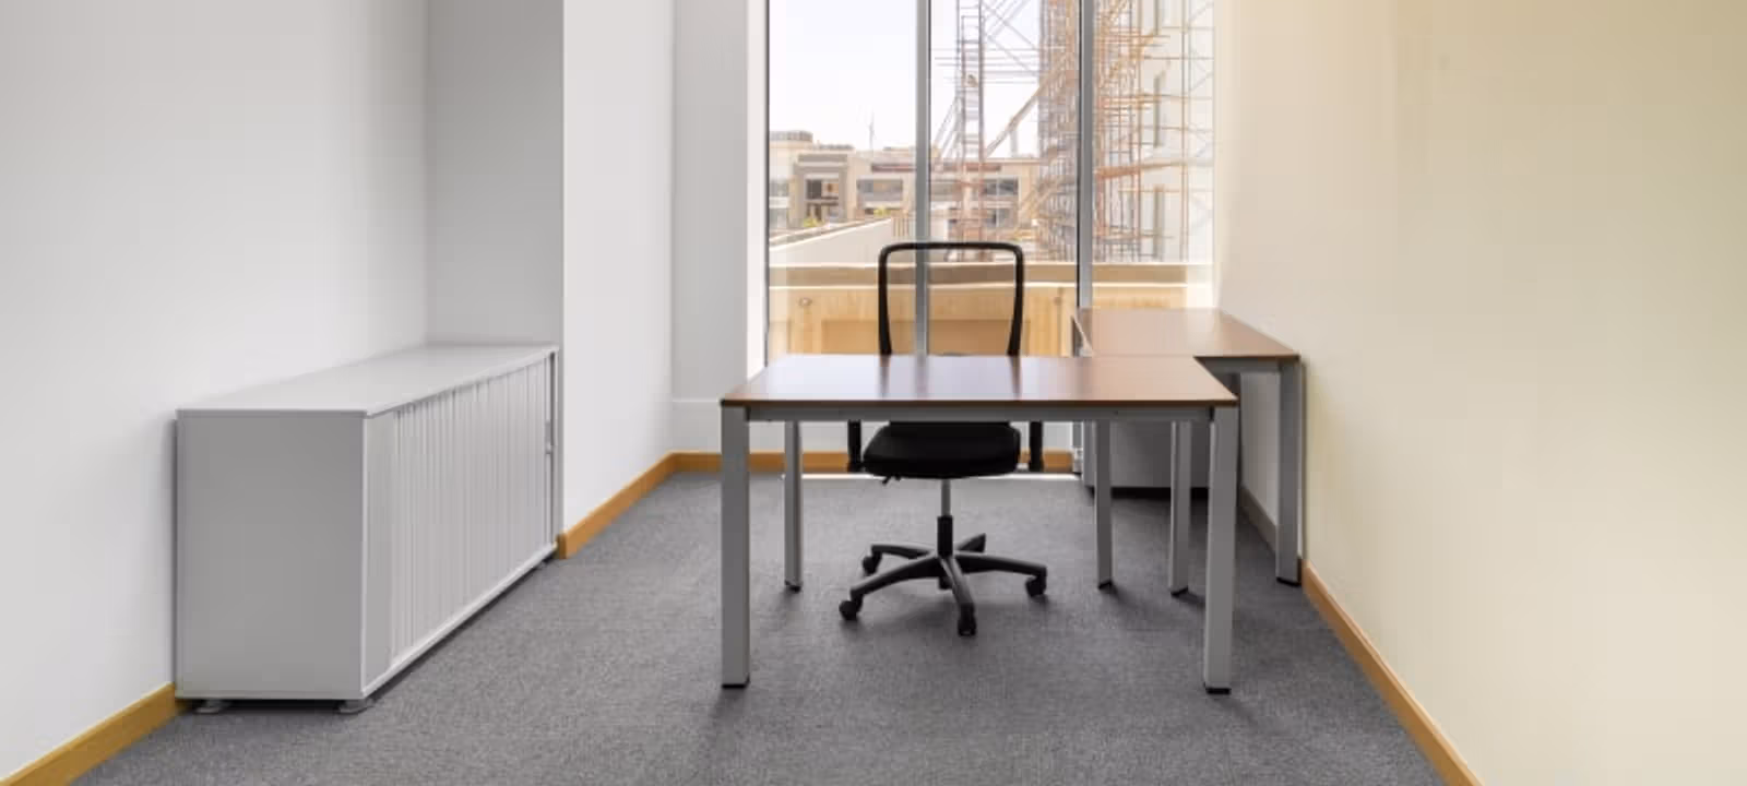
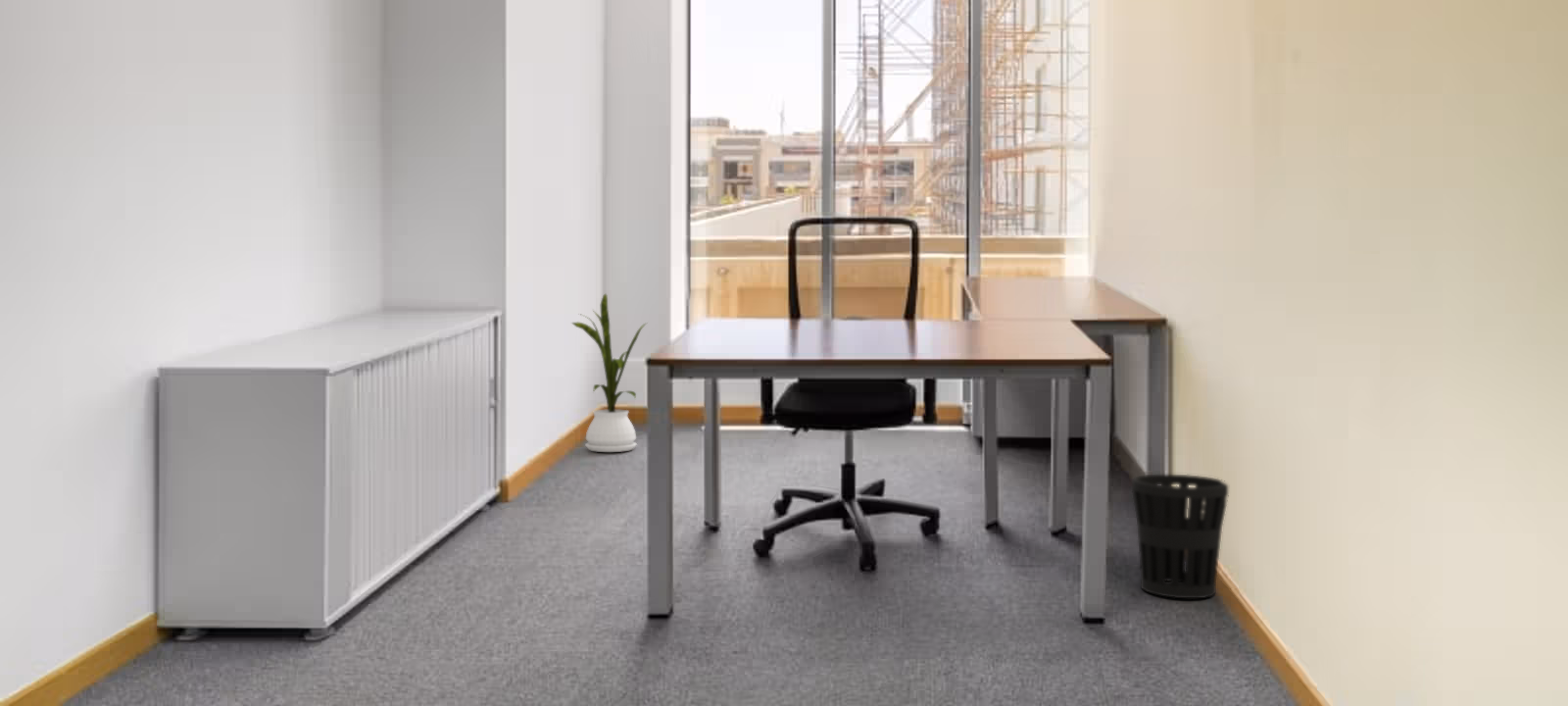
+ wastebasket [1131,474,1229,599]
+ house plant [570,292,648,453]
